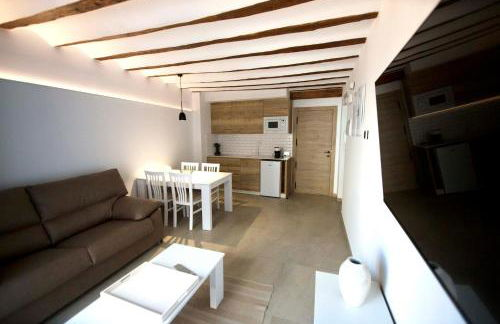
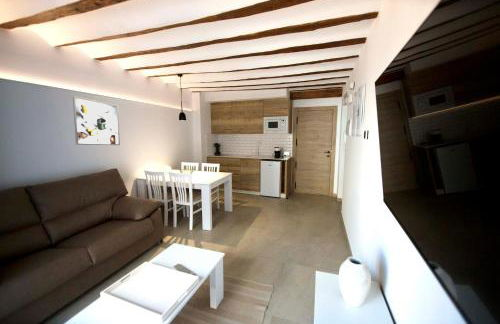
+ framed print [72,95,121,146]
